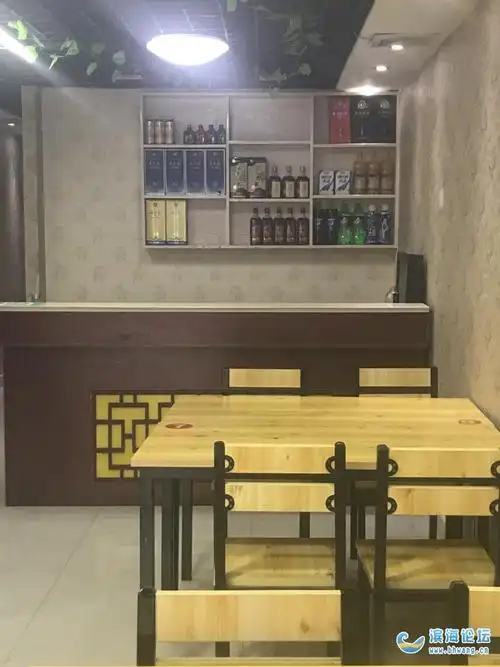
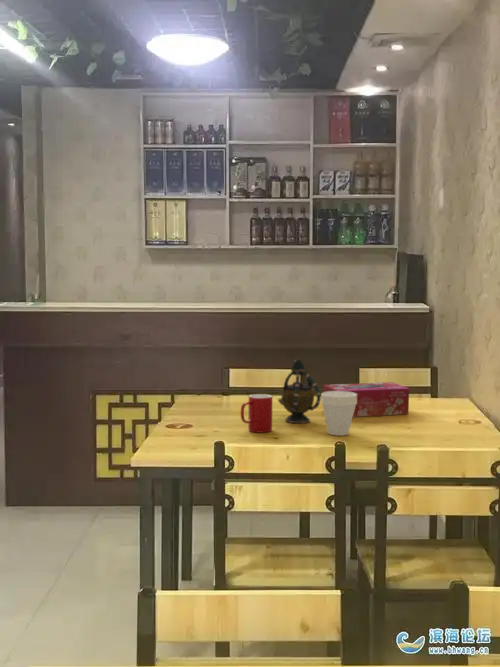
+ cup [240,393,273,434]
+ teapot [277,357,322,424]
+ tissue box [323,381,410,418]
+ cup [320,391,357,437]
